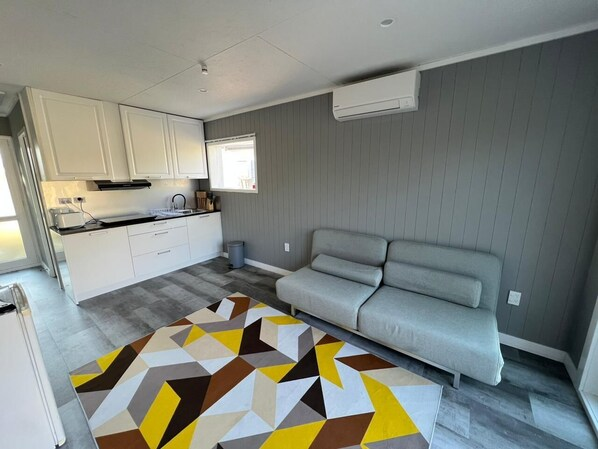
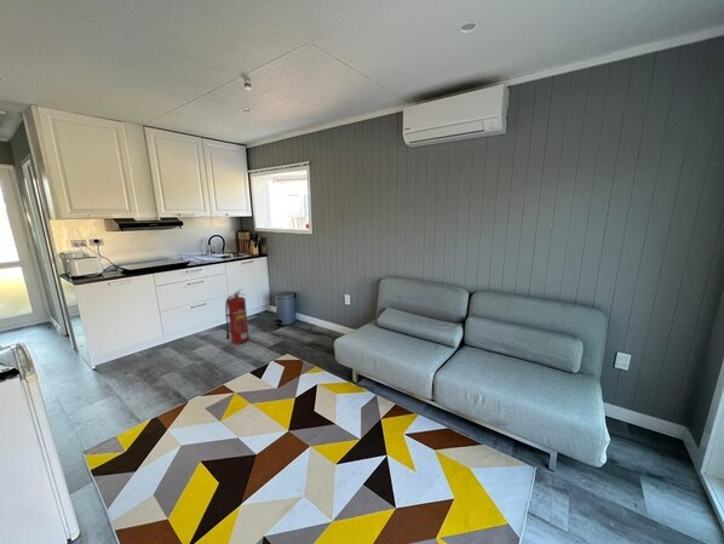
+ fire extinguisher [224,288,249,345]
